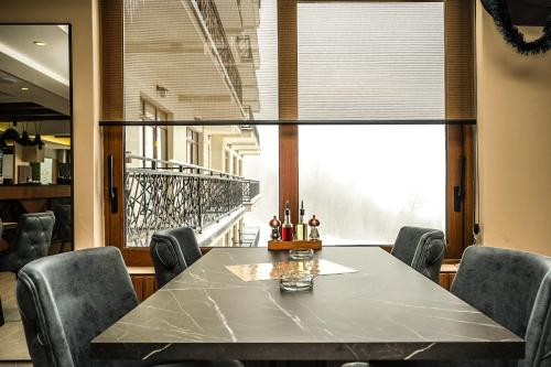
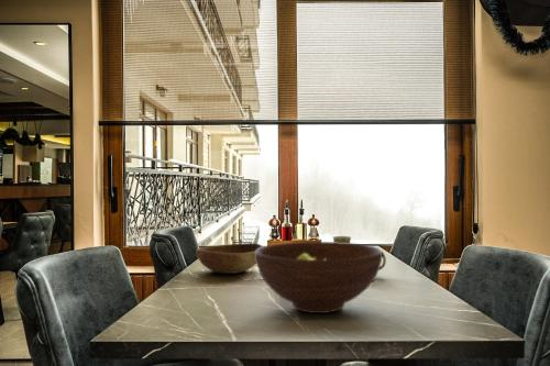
+ candle holder [332,235,387,271]
+ bowl [195,242,264,275]
+ fruit bowl [255,241,383,314]
